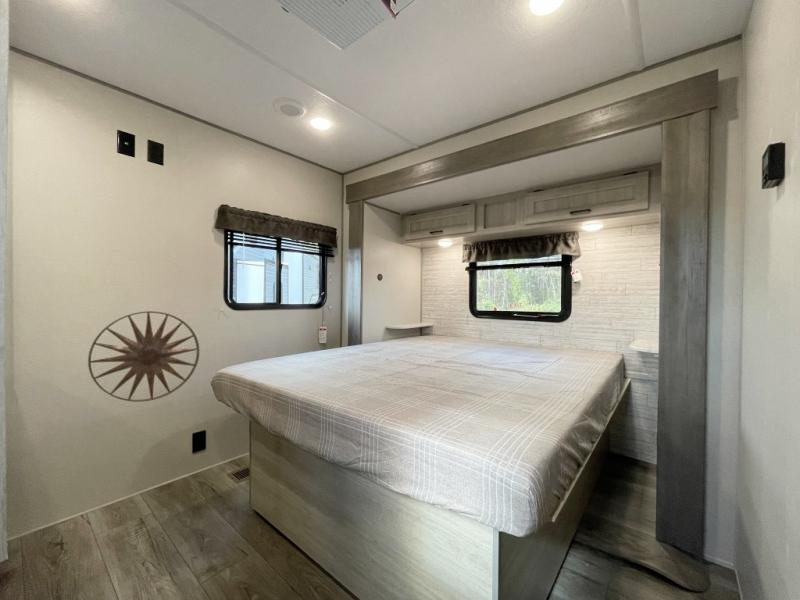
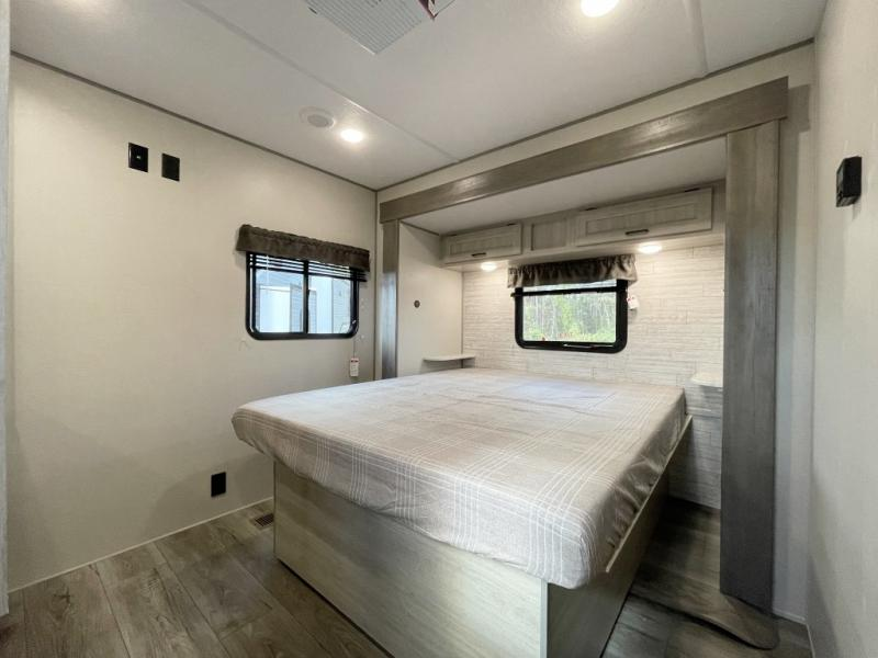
- wall art [87,310,200,403]
